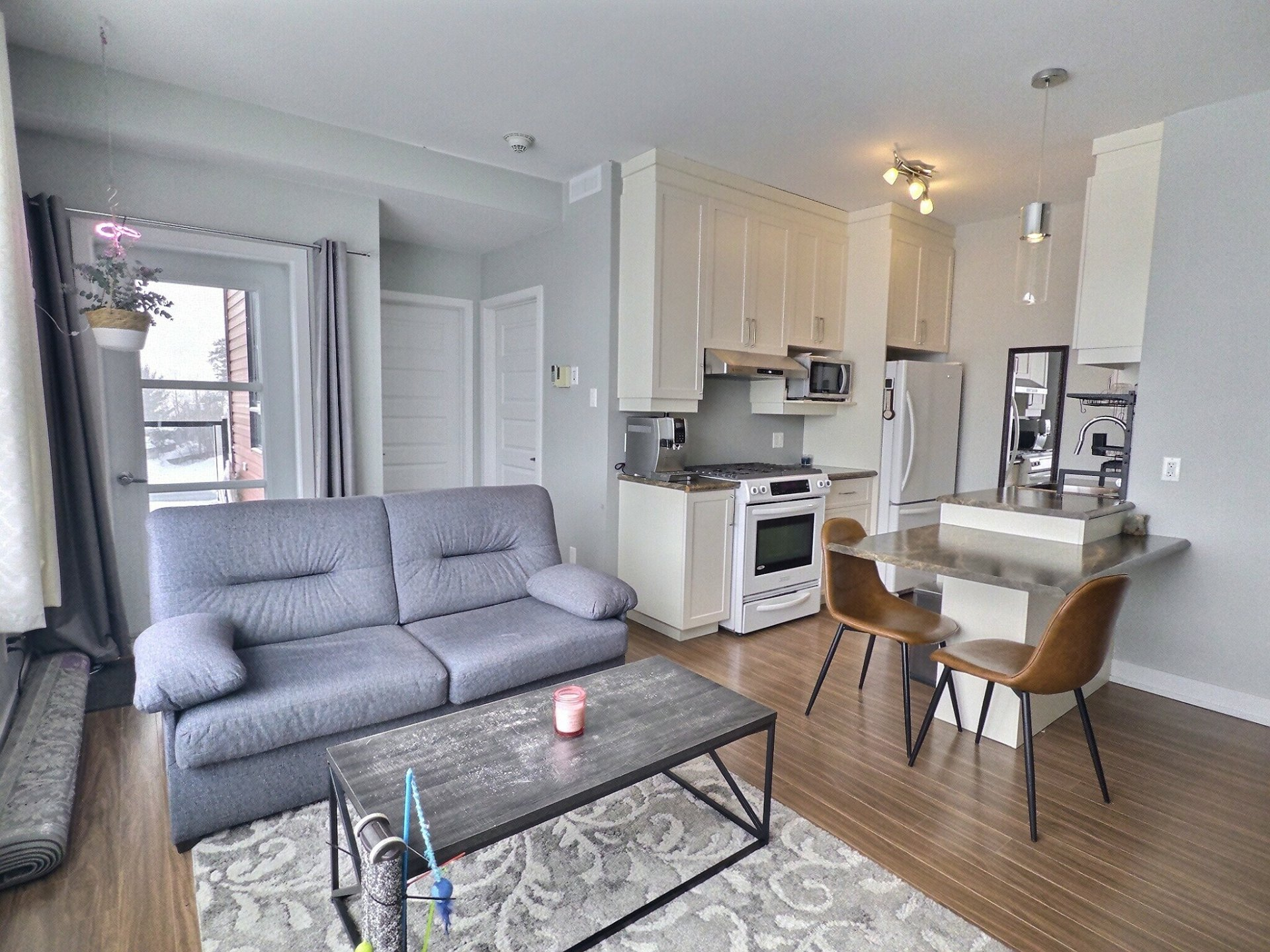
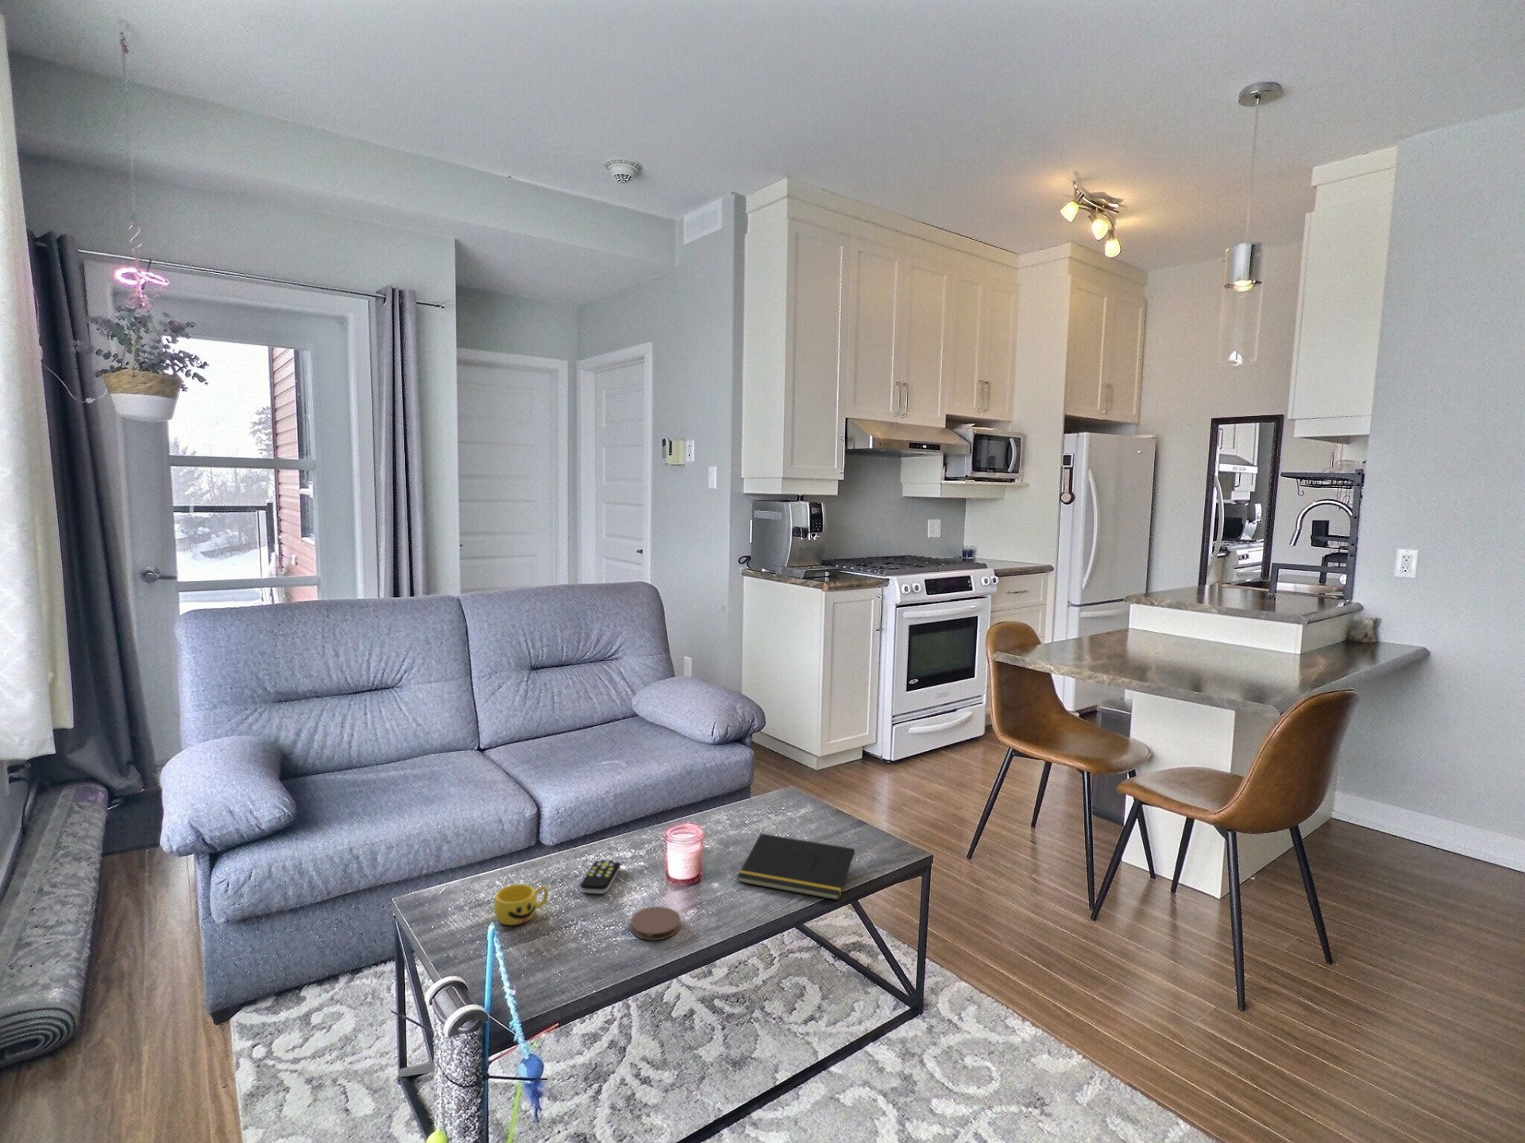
+ remote control [579,858,621,894]
+ coaster [630,905,682,941]
+ cup [494,884,549,927]
+ notepad [736,833,855,900]
